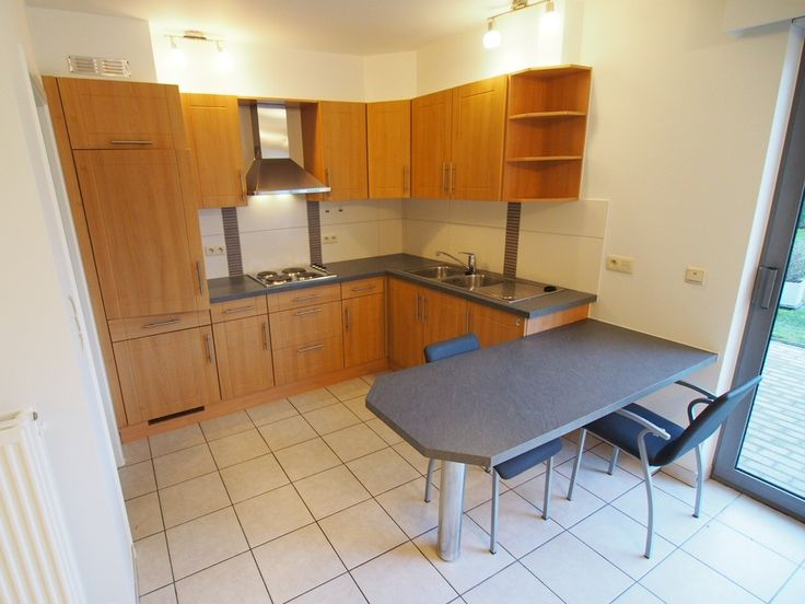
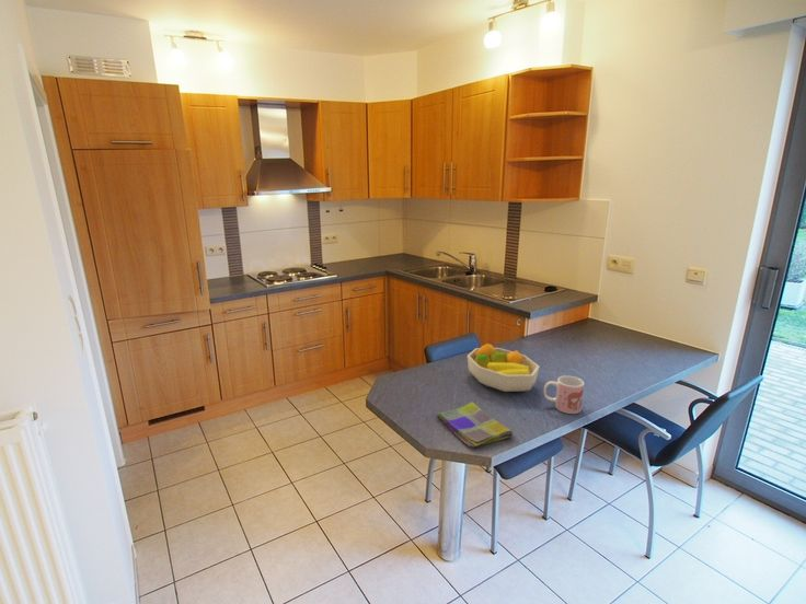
+ mug [542,374,585,415]
+ fruit bowl [467,342,540,393]
+ dish towel [436,400,514,449]
